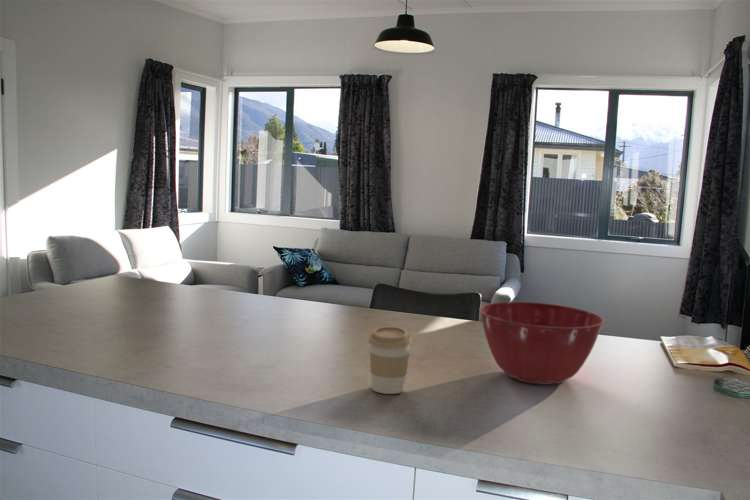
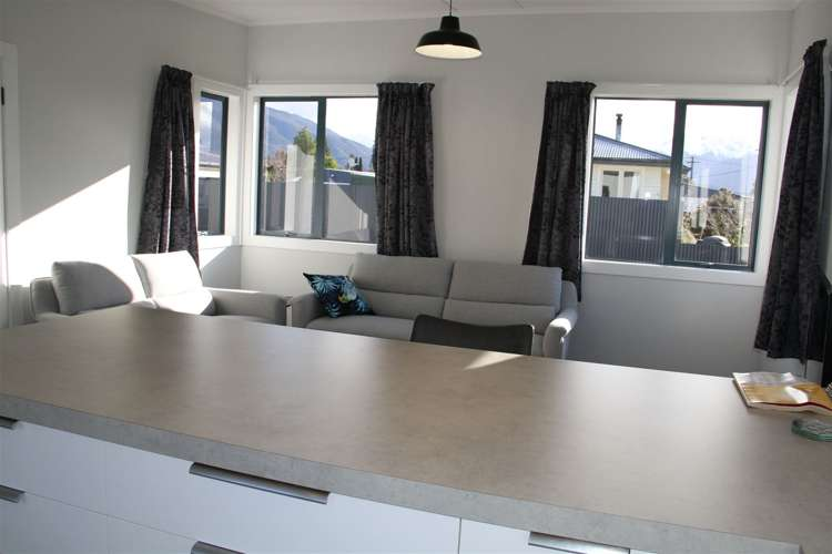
- coffee cup [367,326,413,395]
- mixing bowl [478,301,605,386]
